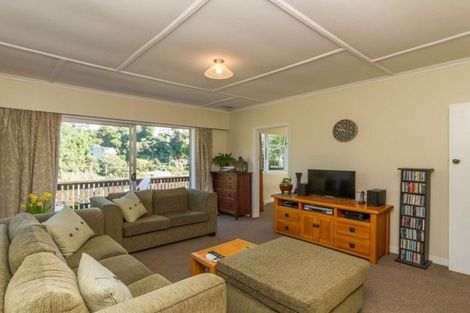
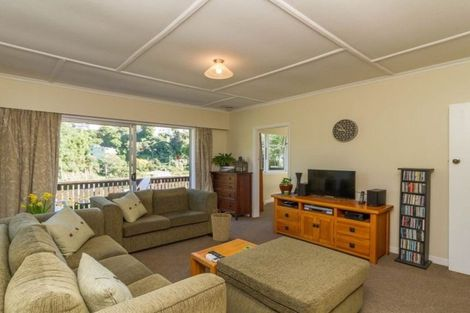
+ basket [210,209,232,243]
